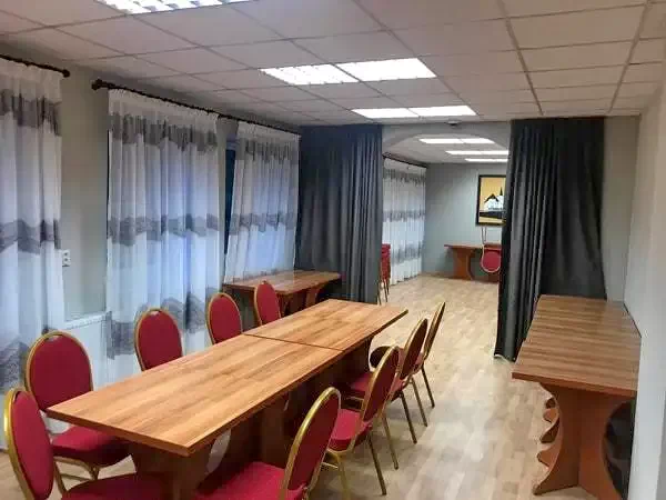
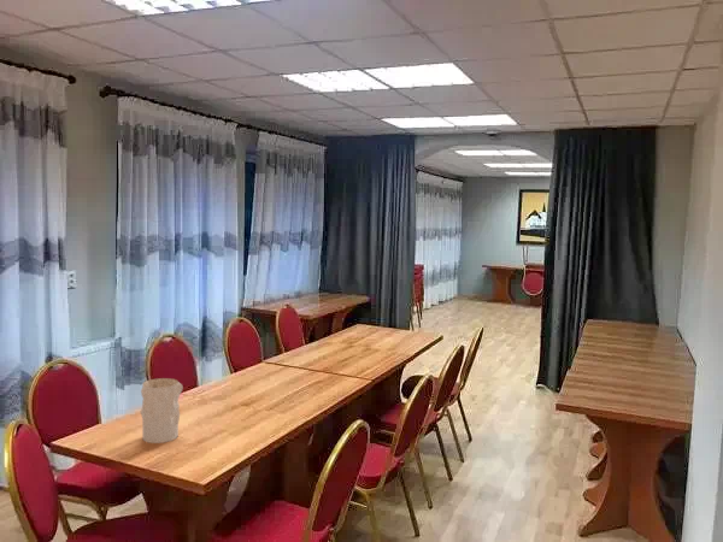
+ vase [139,377,184,444]
